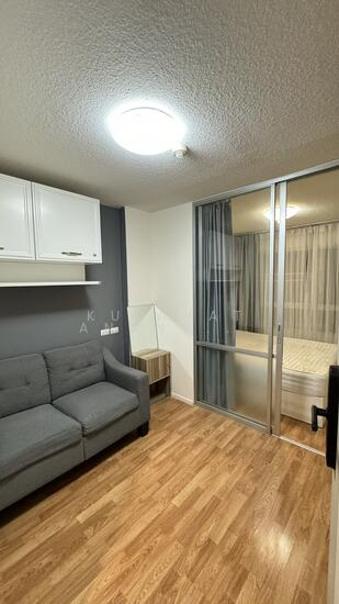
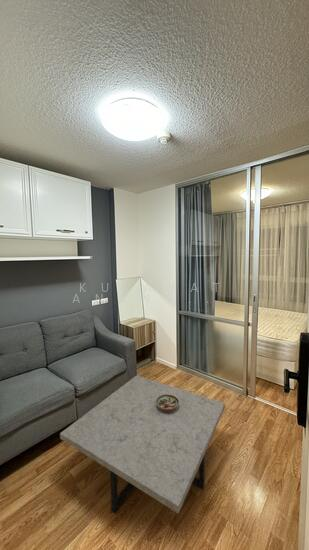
+ decorative bowl [156,394,179,411]
+ coffee table [59,374,226,514]
